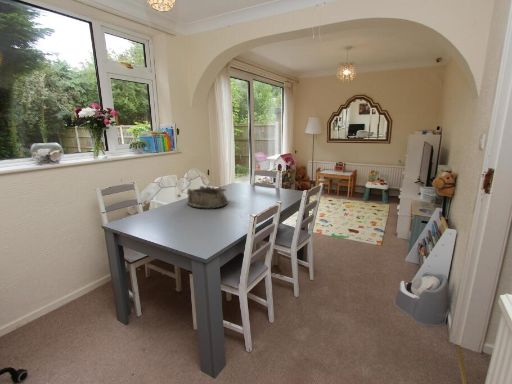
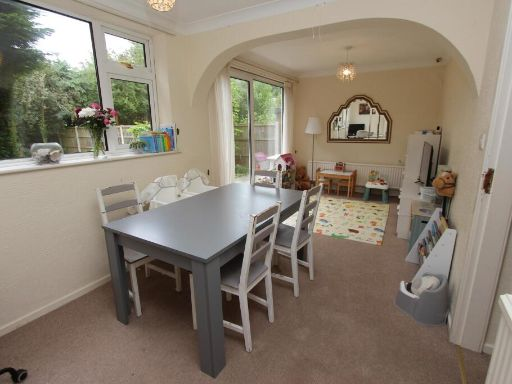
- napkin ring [186,185,229,209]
